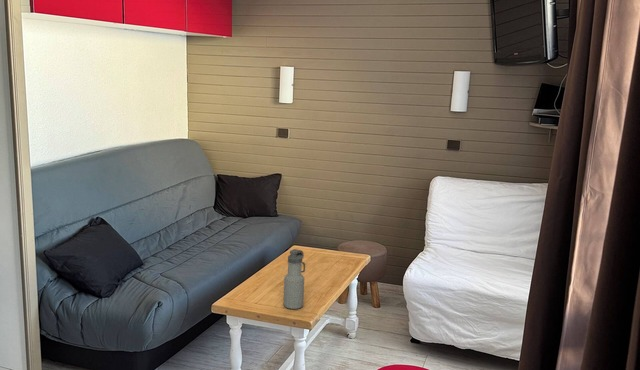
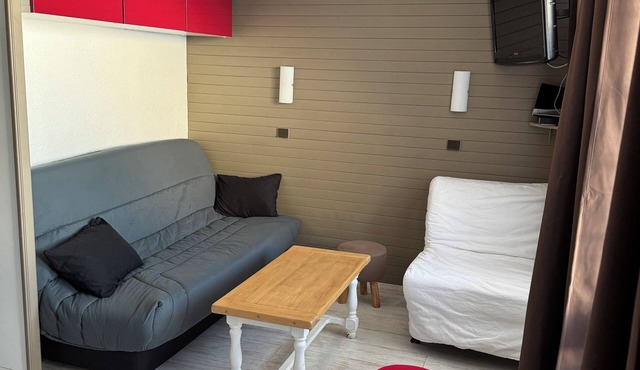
- water bottle [282,248,306,310]
